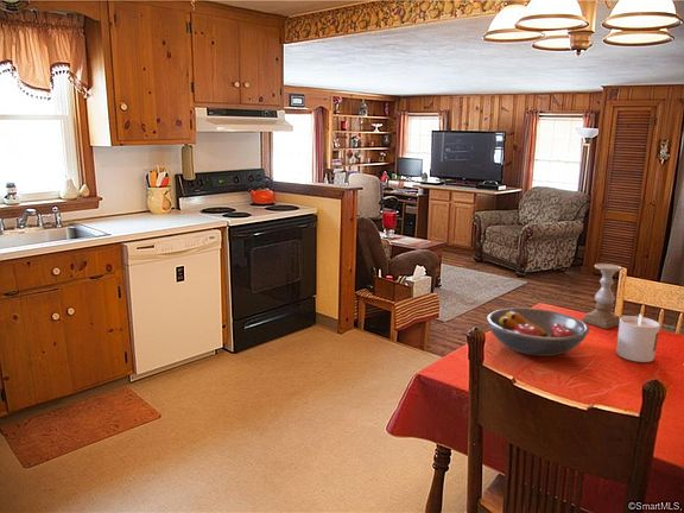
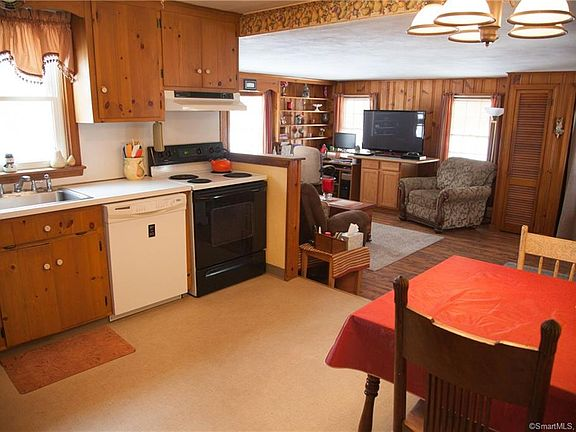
- fruit bowl [484,306,590,357]
- candle holder [581,262,623,330]
- candle [615,314,661,363]
